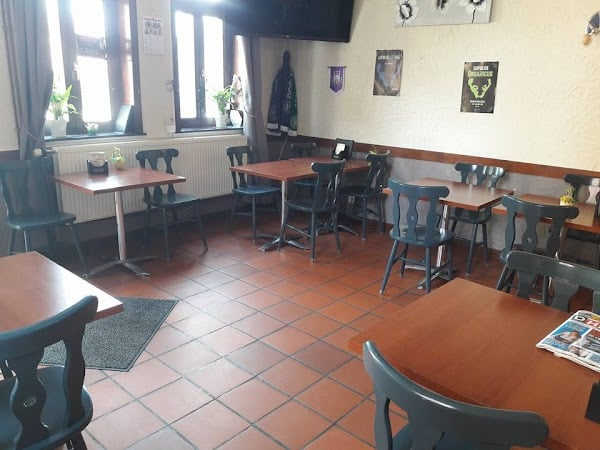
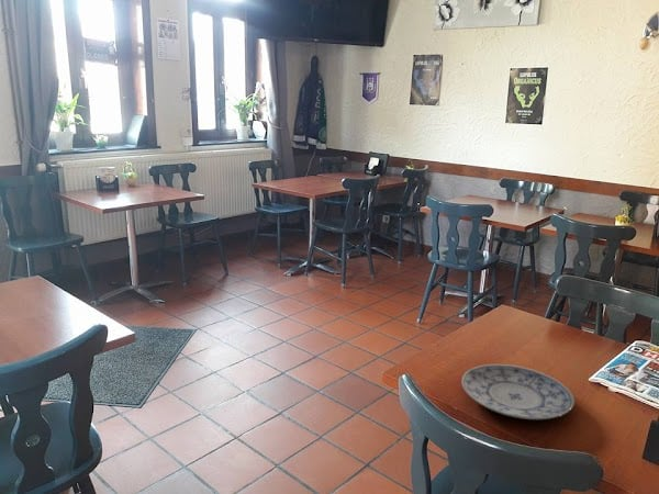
+ plate [460,363,576,420]
